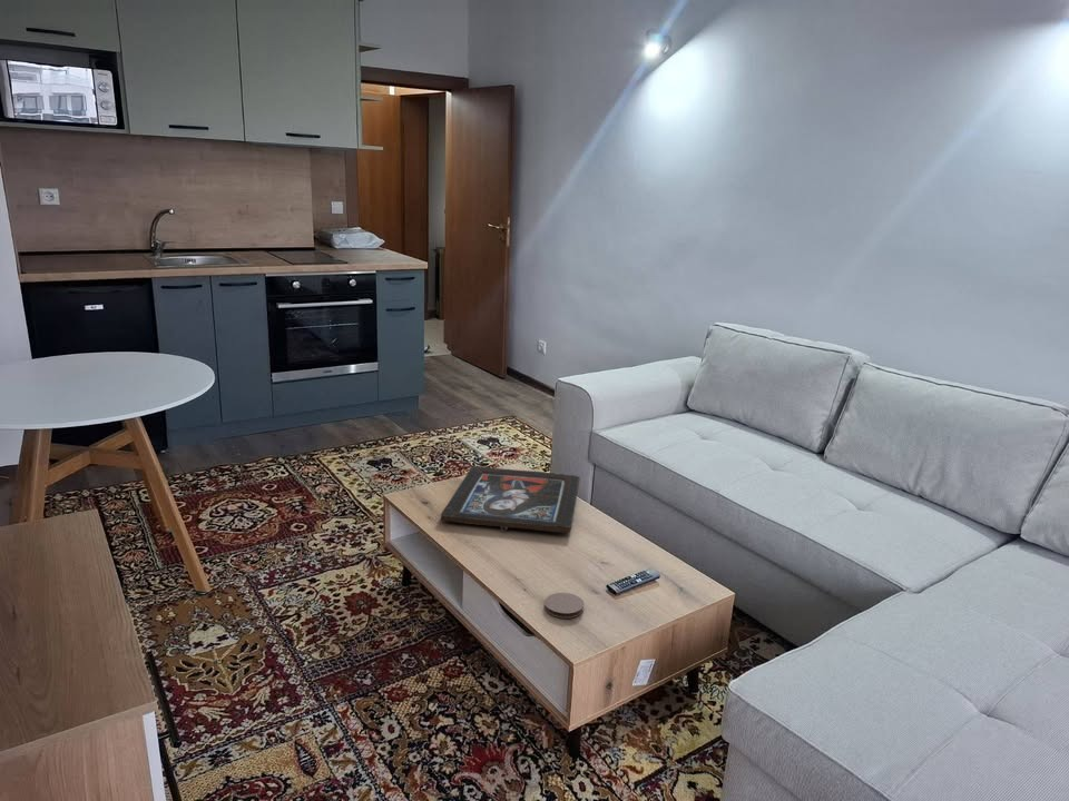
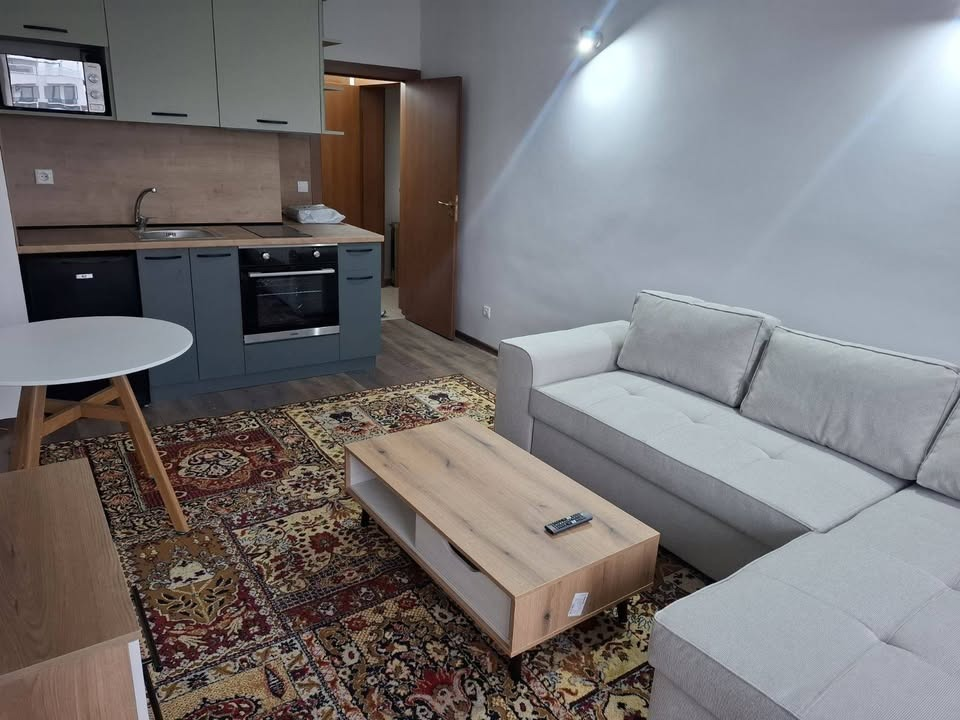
- coaster [543,592,585,620]
- religious icon [440,466,581,534]
